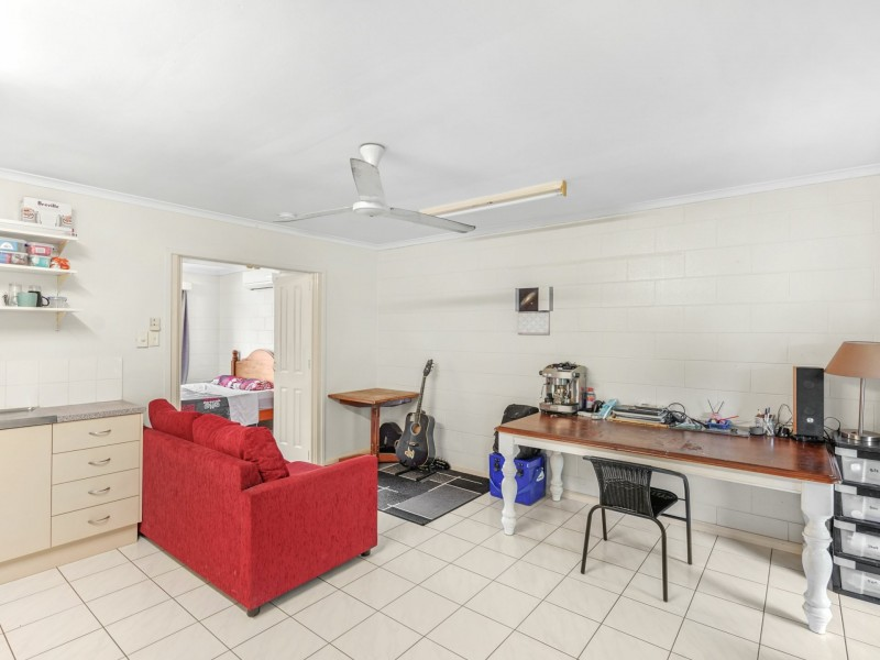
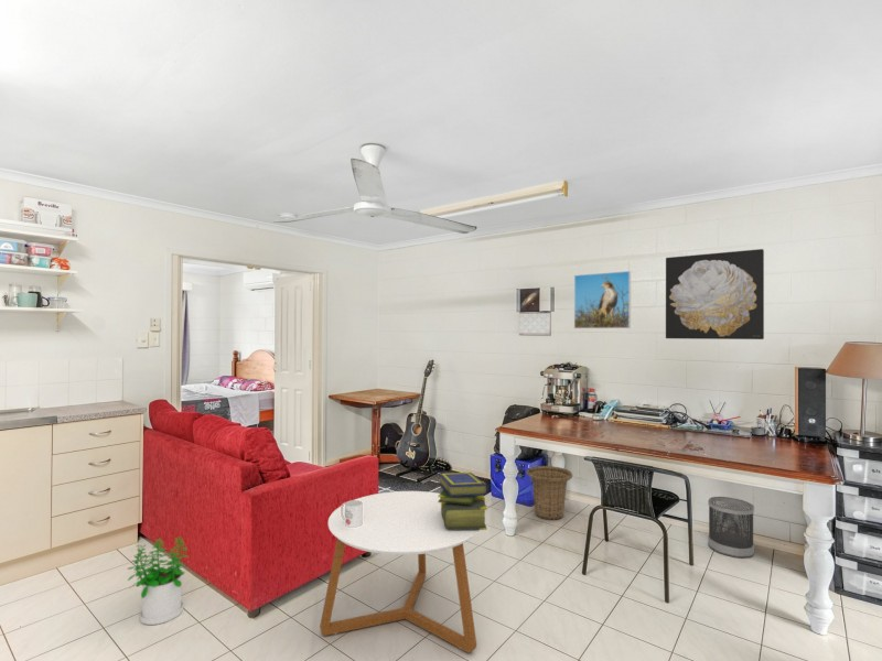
+ wall art [665,248,765,340]
+ potted plant [126,535,190,626]
+ mug [341,499,363,528]
+ coffee table [319,490,481,653]
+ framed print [573,270,632,329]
+ basket [526,465,573,521]
+ wastebasket [707,496,755,559]
+ stack of books [438,472,490,531]
